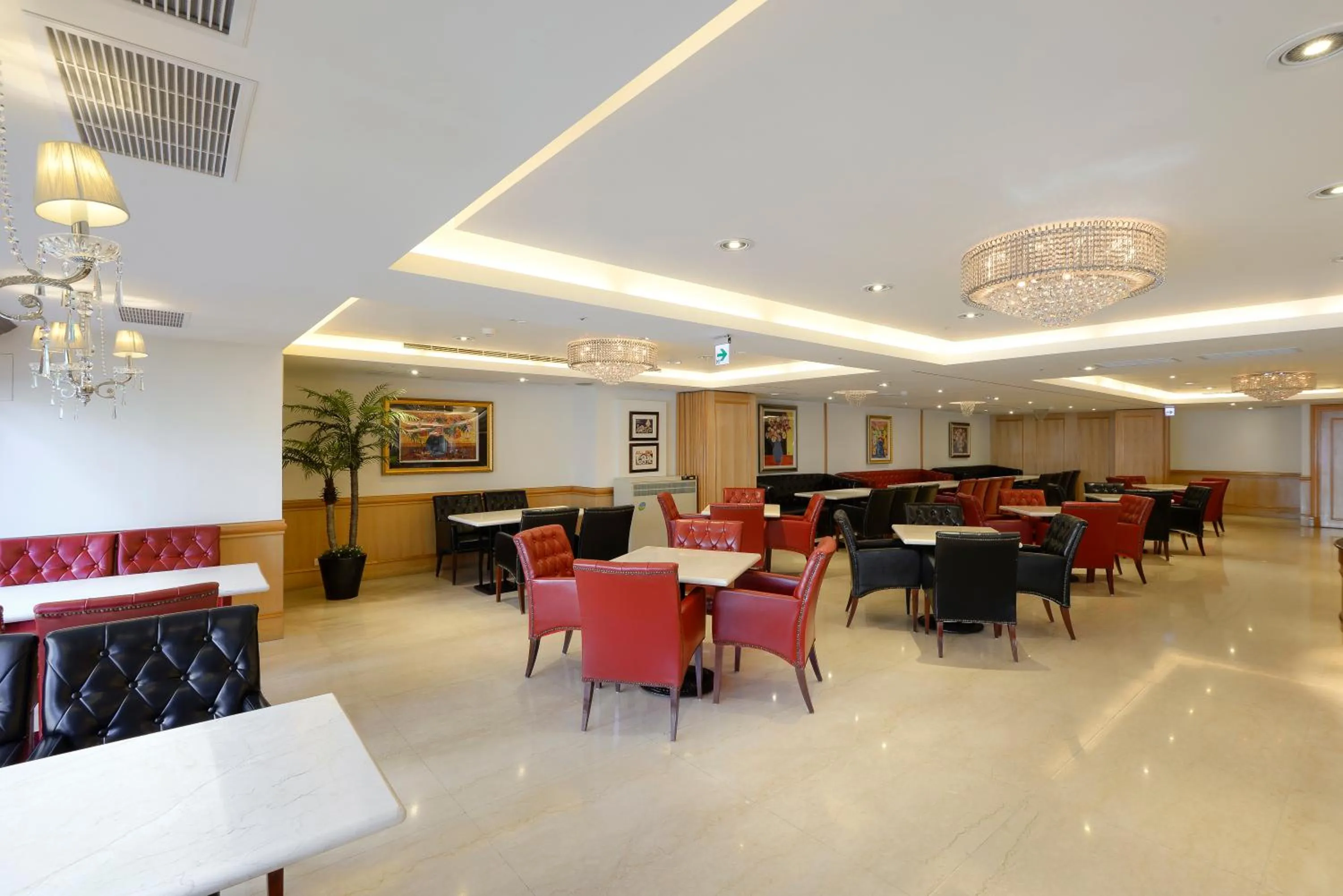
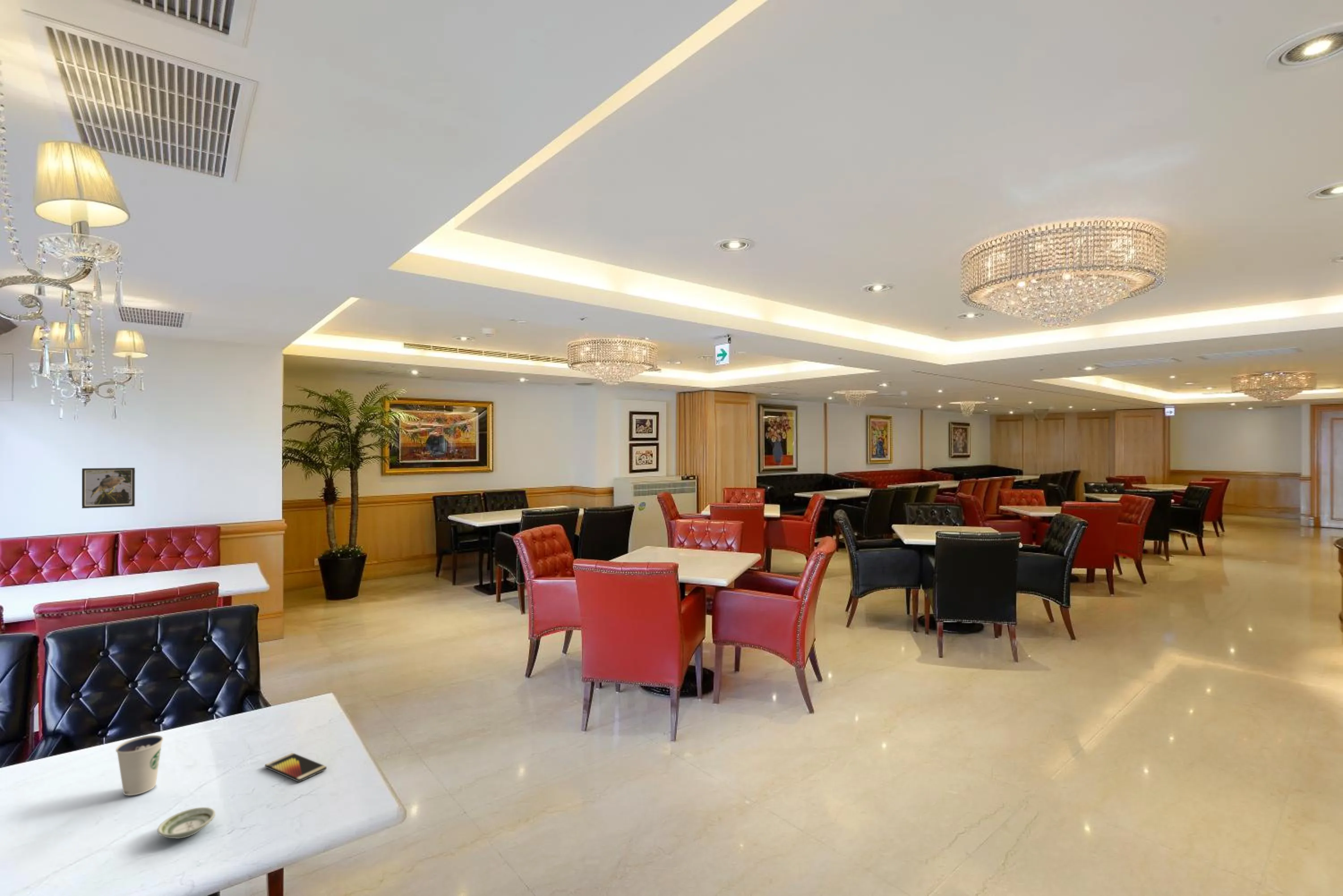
+ saucer [157,807,216,839]
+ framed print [81,467,136,509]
+ dixie cup [115,735,164,796]
+ smartphone [265,752,327,782]
